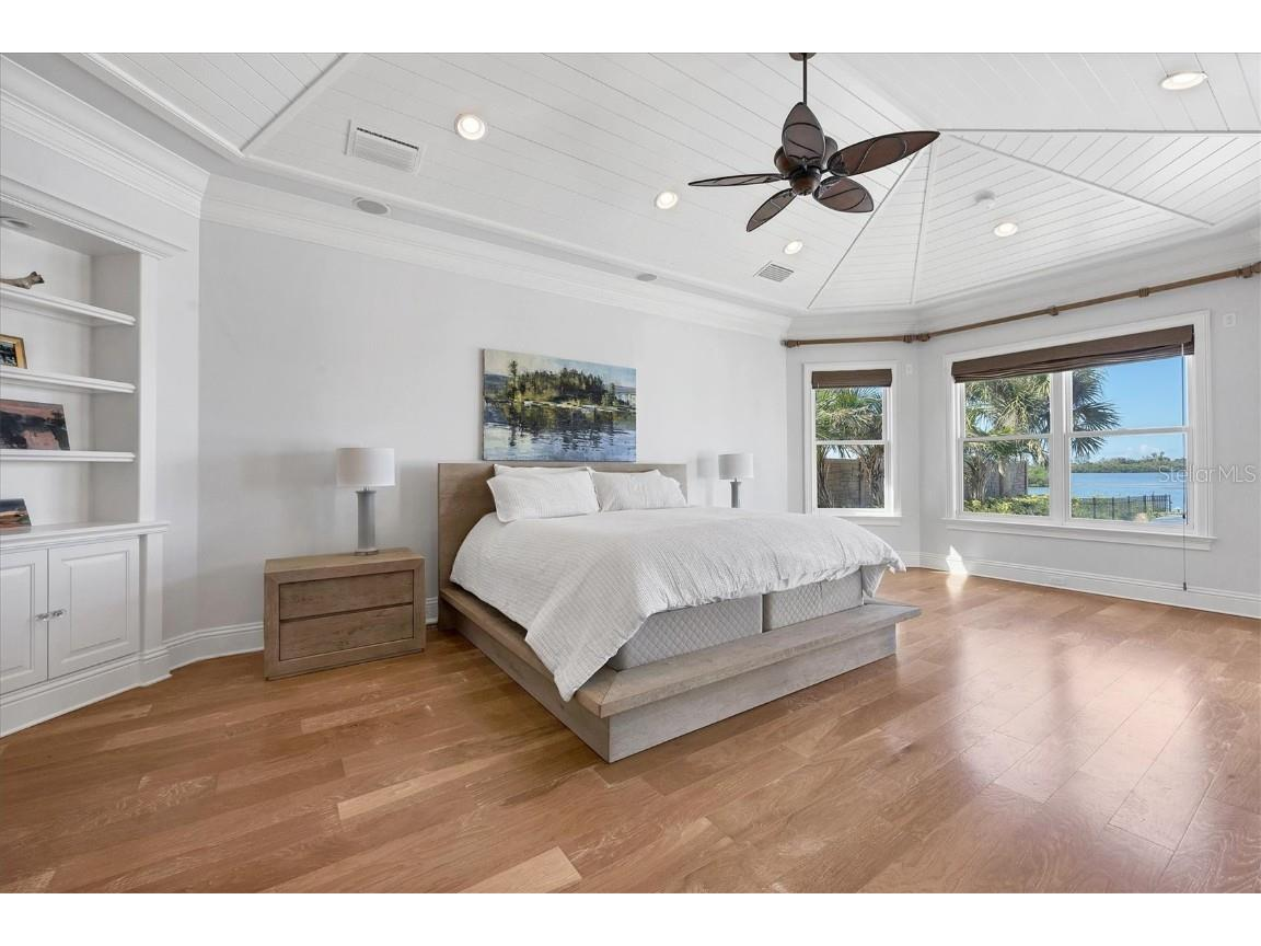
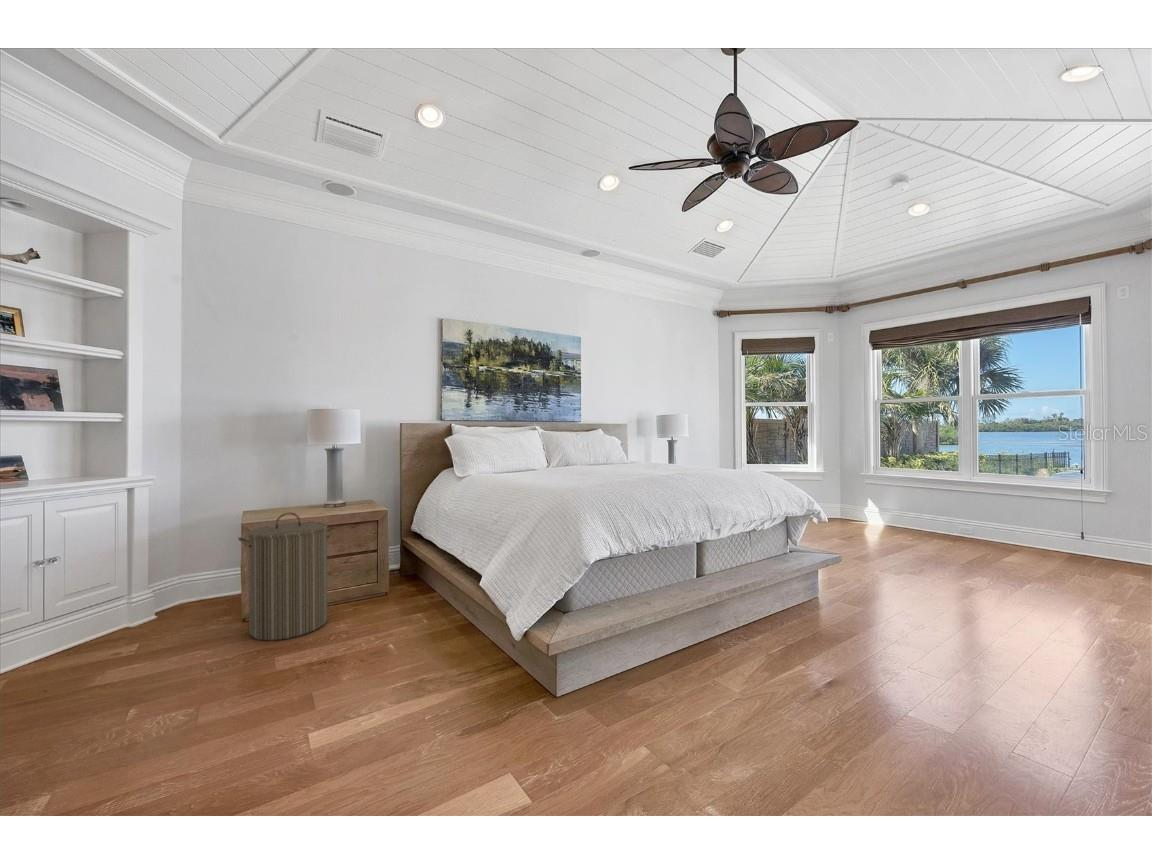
+ laundry hamper [237,512,337,641]
